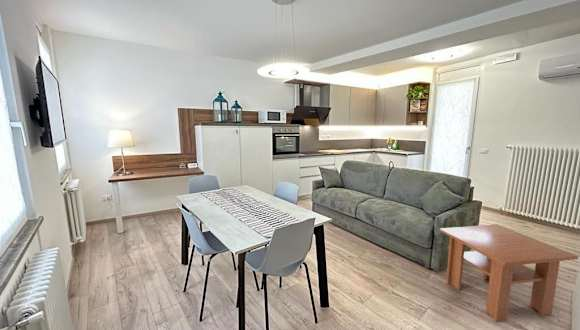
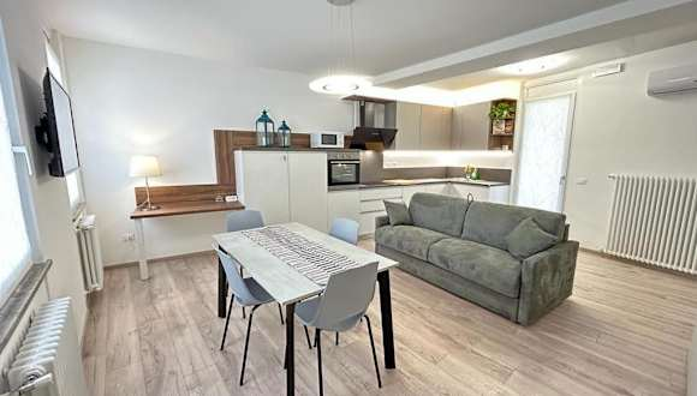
- coffee table [439,223,579,323]
